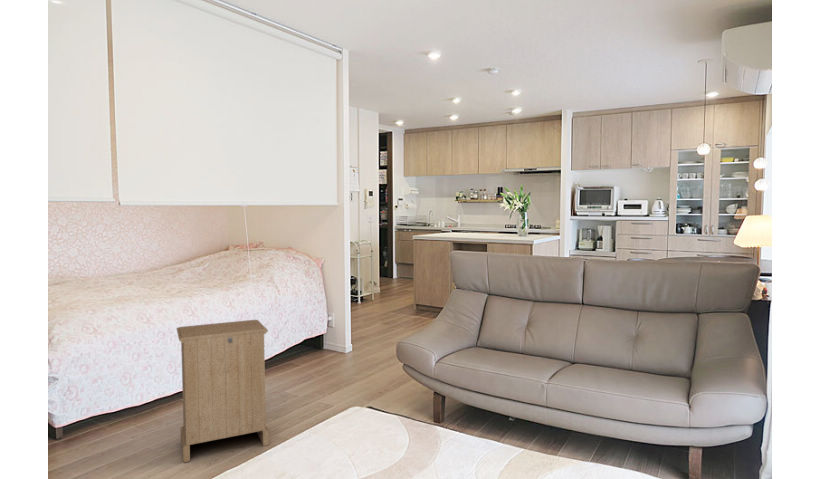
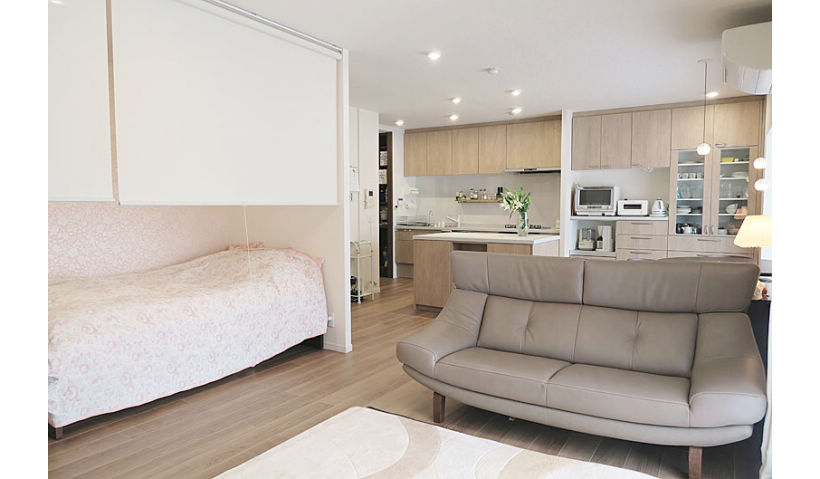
- cabinet [176,319,270,463]
